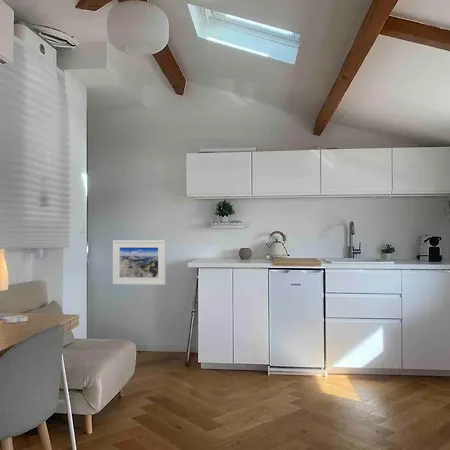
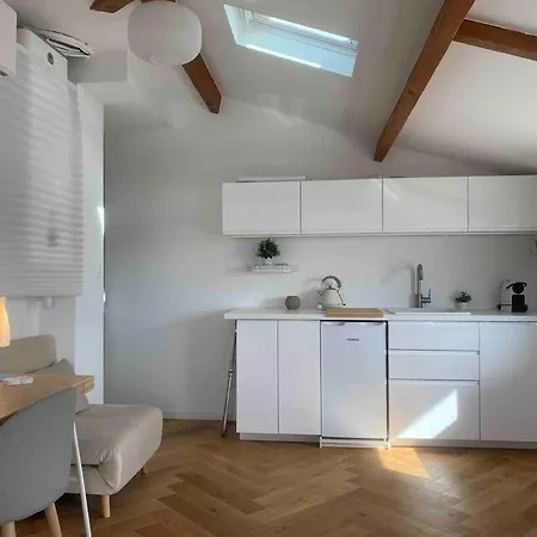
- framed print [112,239,167,286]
